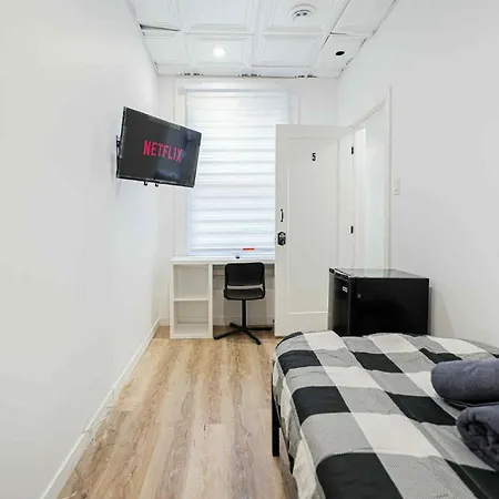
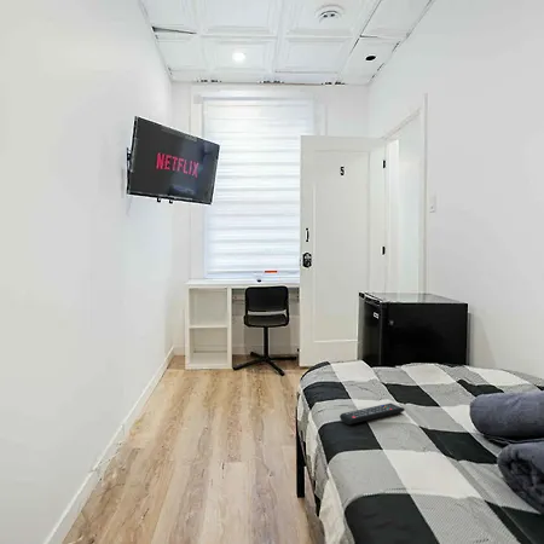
+ remote control [338,403,406,426]
